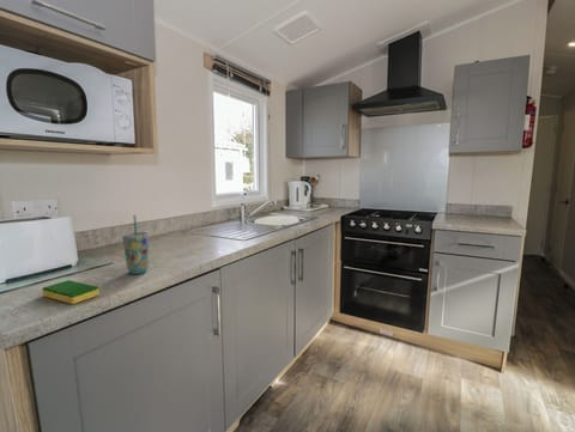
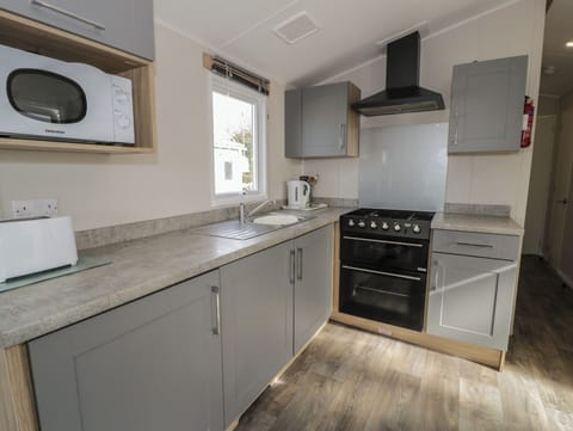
- dish sponge [41,279,101,305]
- cup [121,214,150,275]
